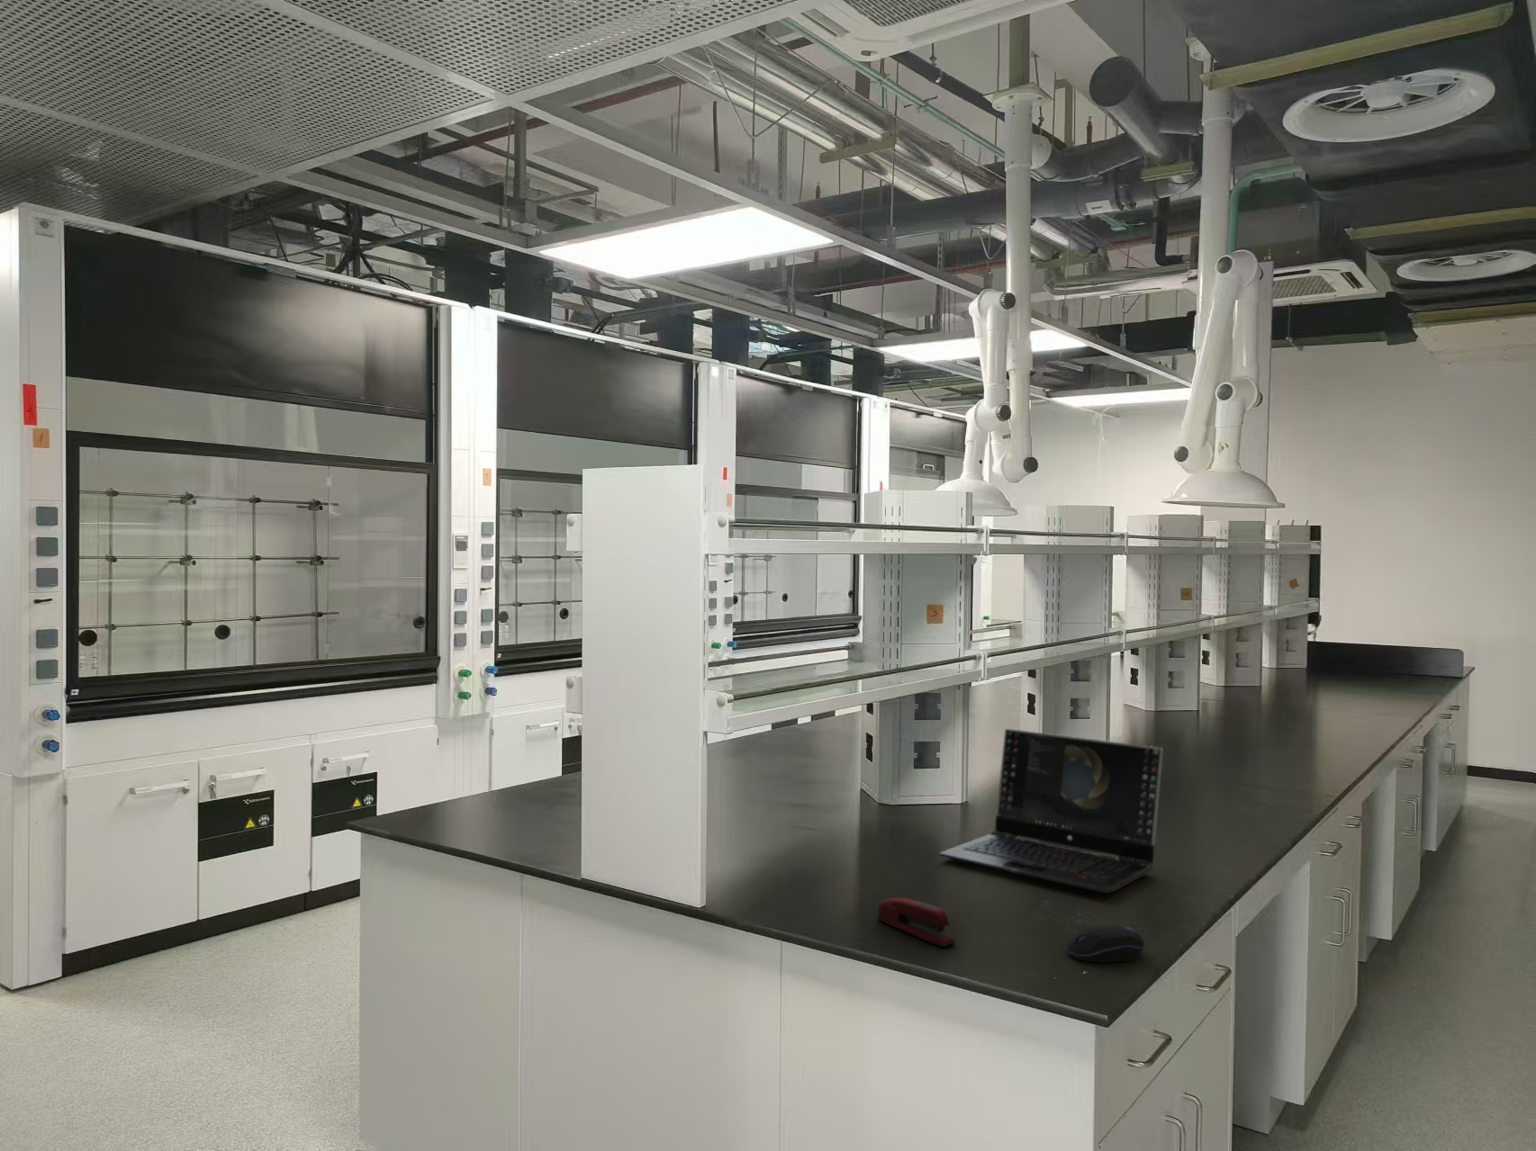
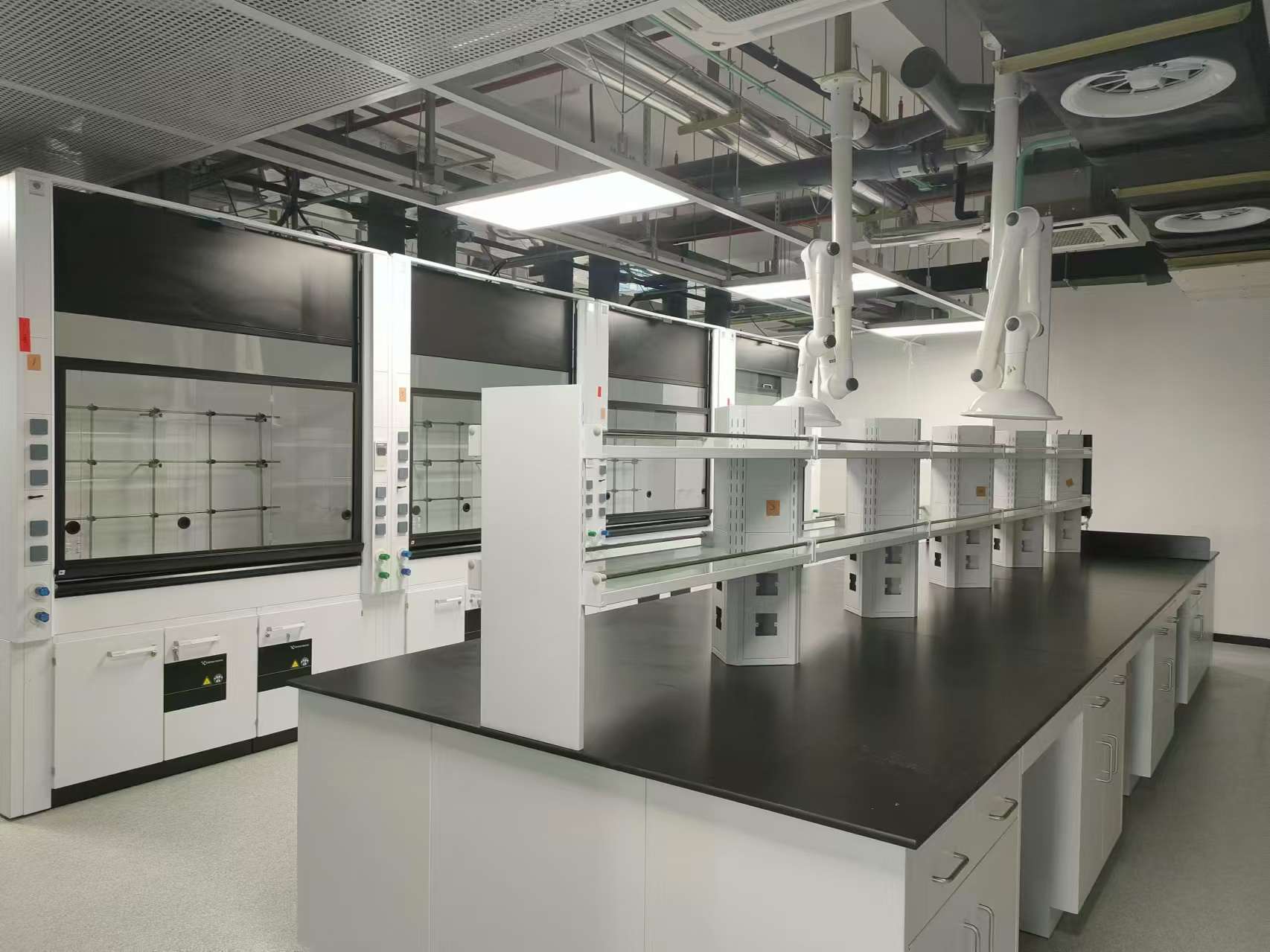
- stapler [876,897,957,948]
- computer mouse [1066,924,1145,962]
- laptop computer [939,728,1165,893]
